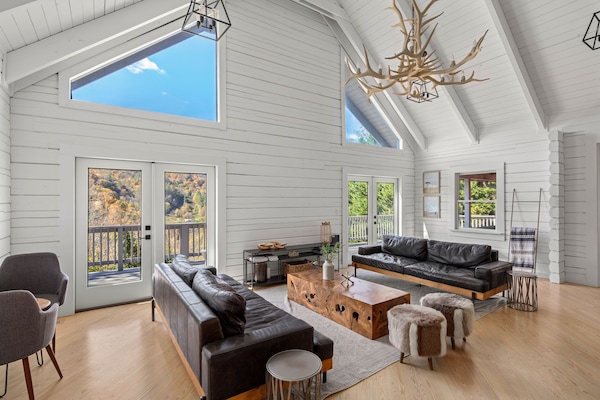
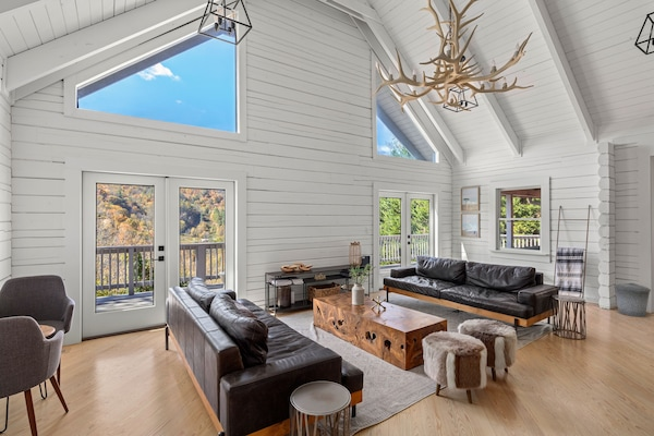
+ trash can [613,282,652,318]
